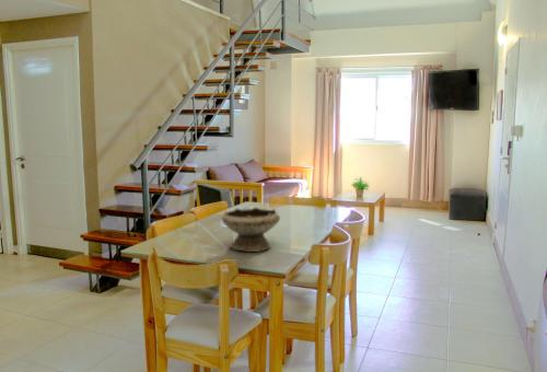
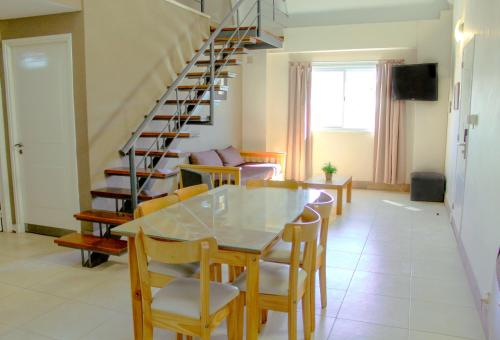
- bowl [221,206,281,253]
